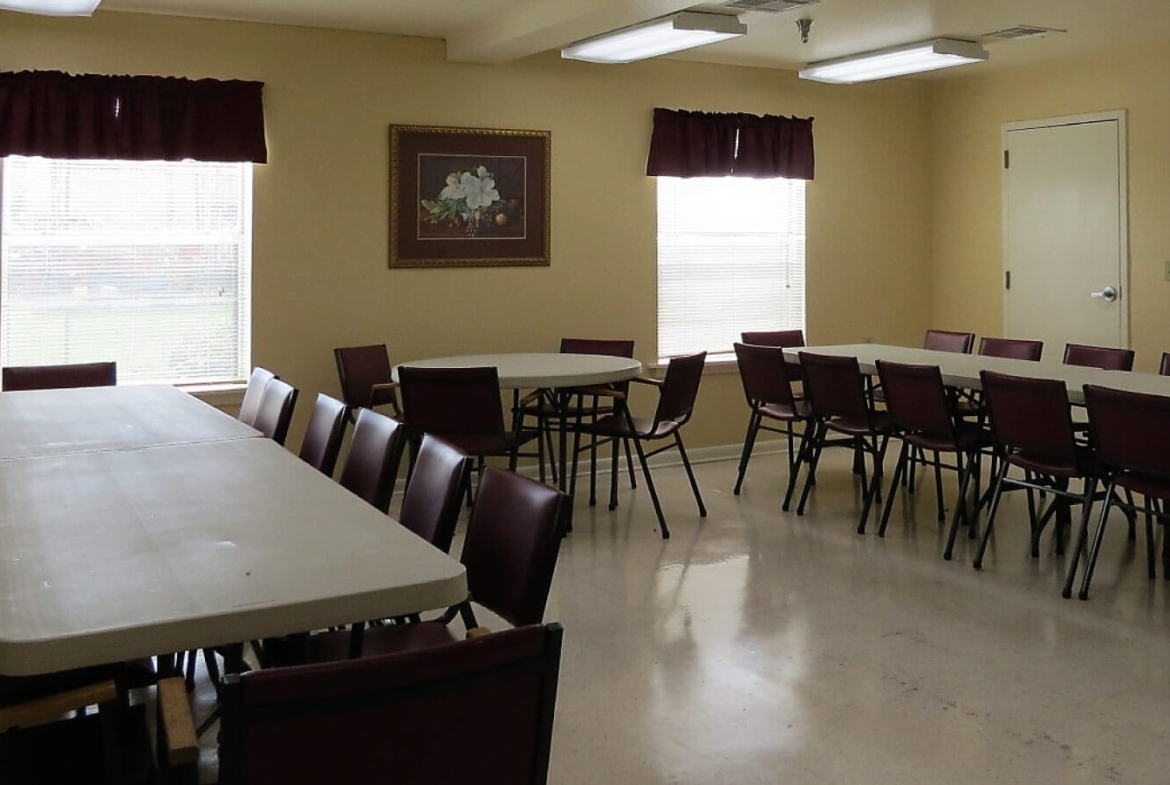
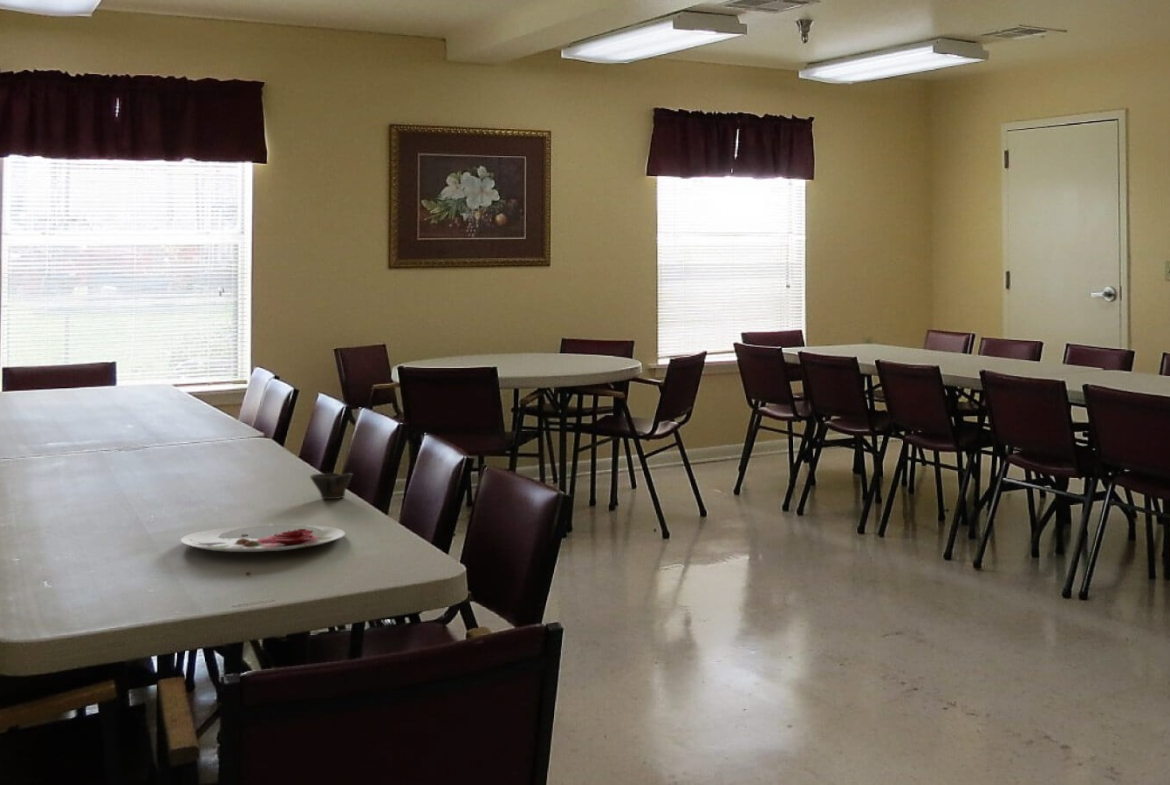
+ cup [309,472,354,500]
+ plate [179,523,346,553]
